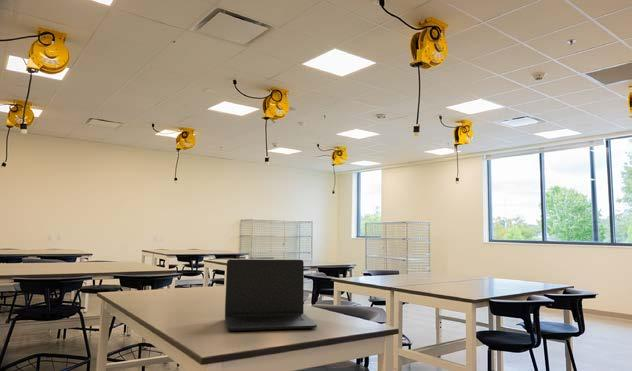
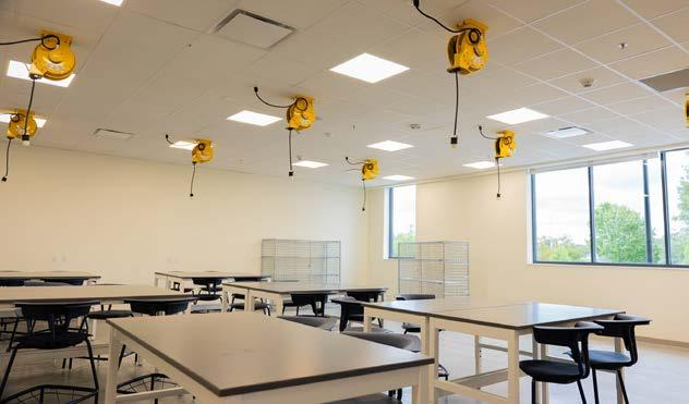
- laptop [224,258,318,332]
